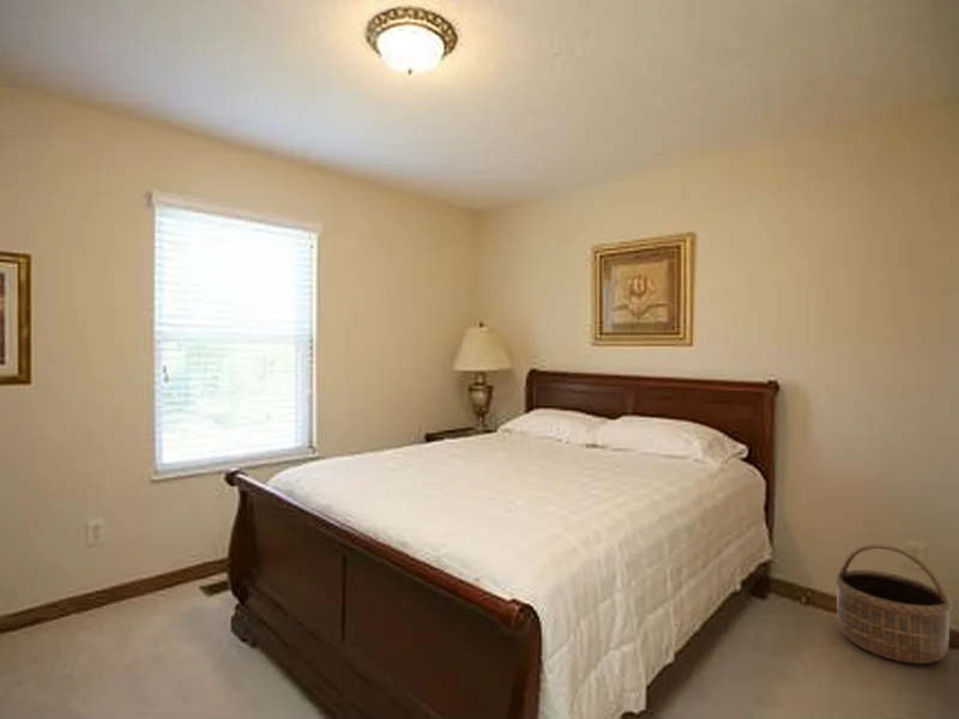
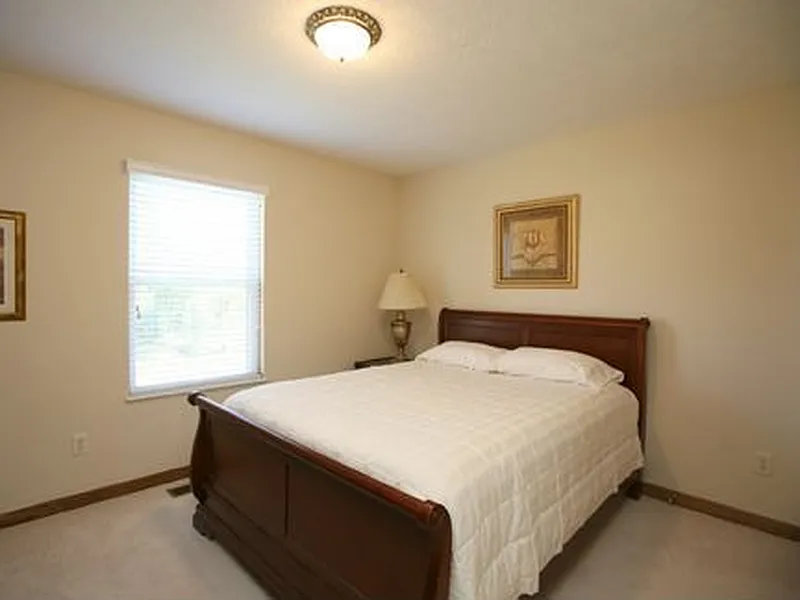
- basket [833,543,953,665]
